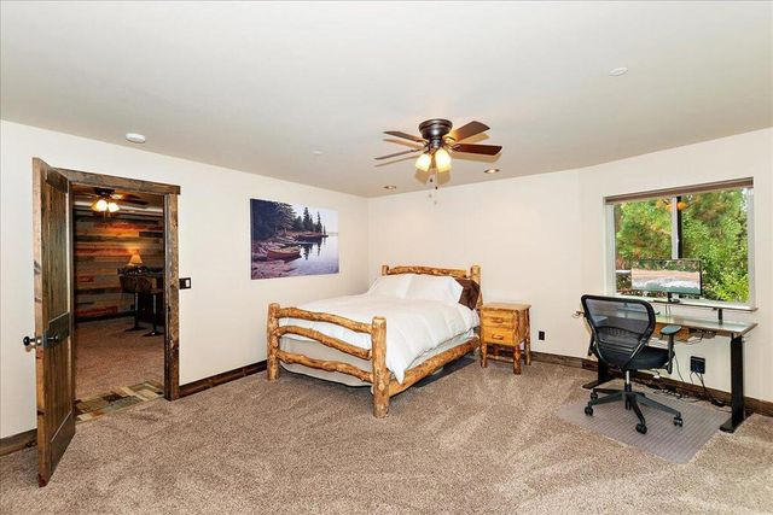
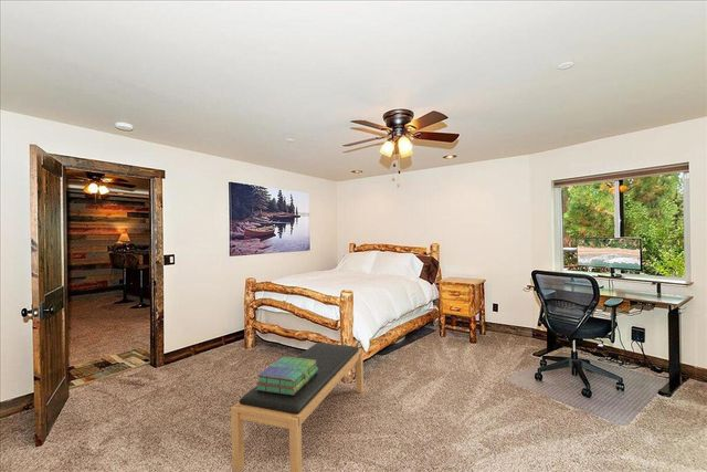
+ bench [230,342,365,472]
+ stack of books [254,356,318,396]
